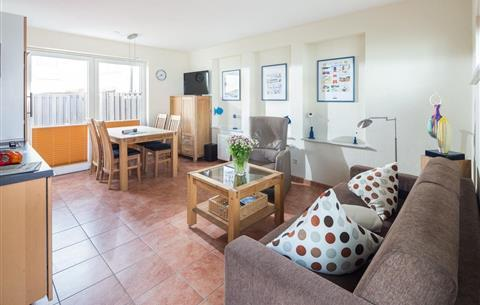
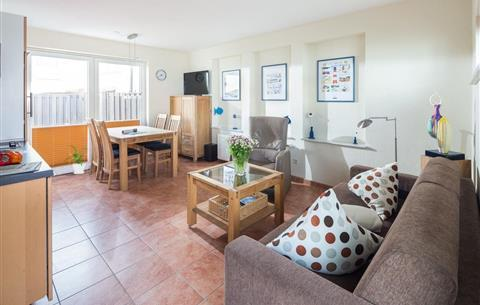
+ house plant [64,144,91,175]
